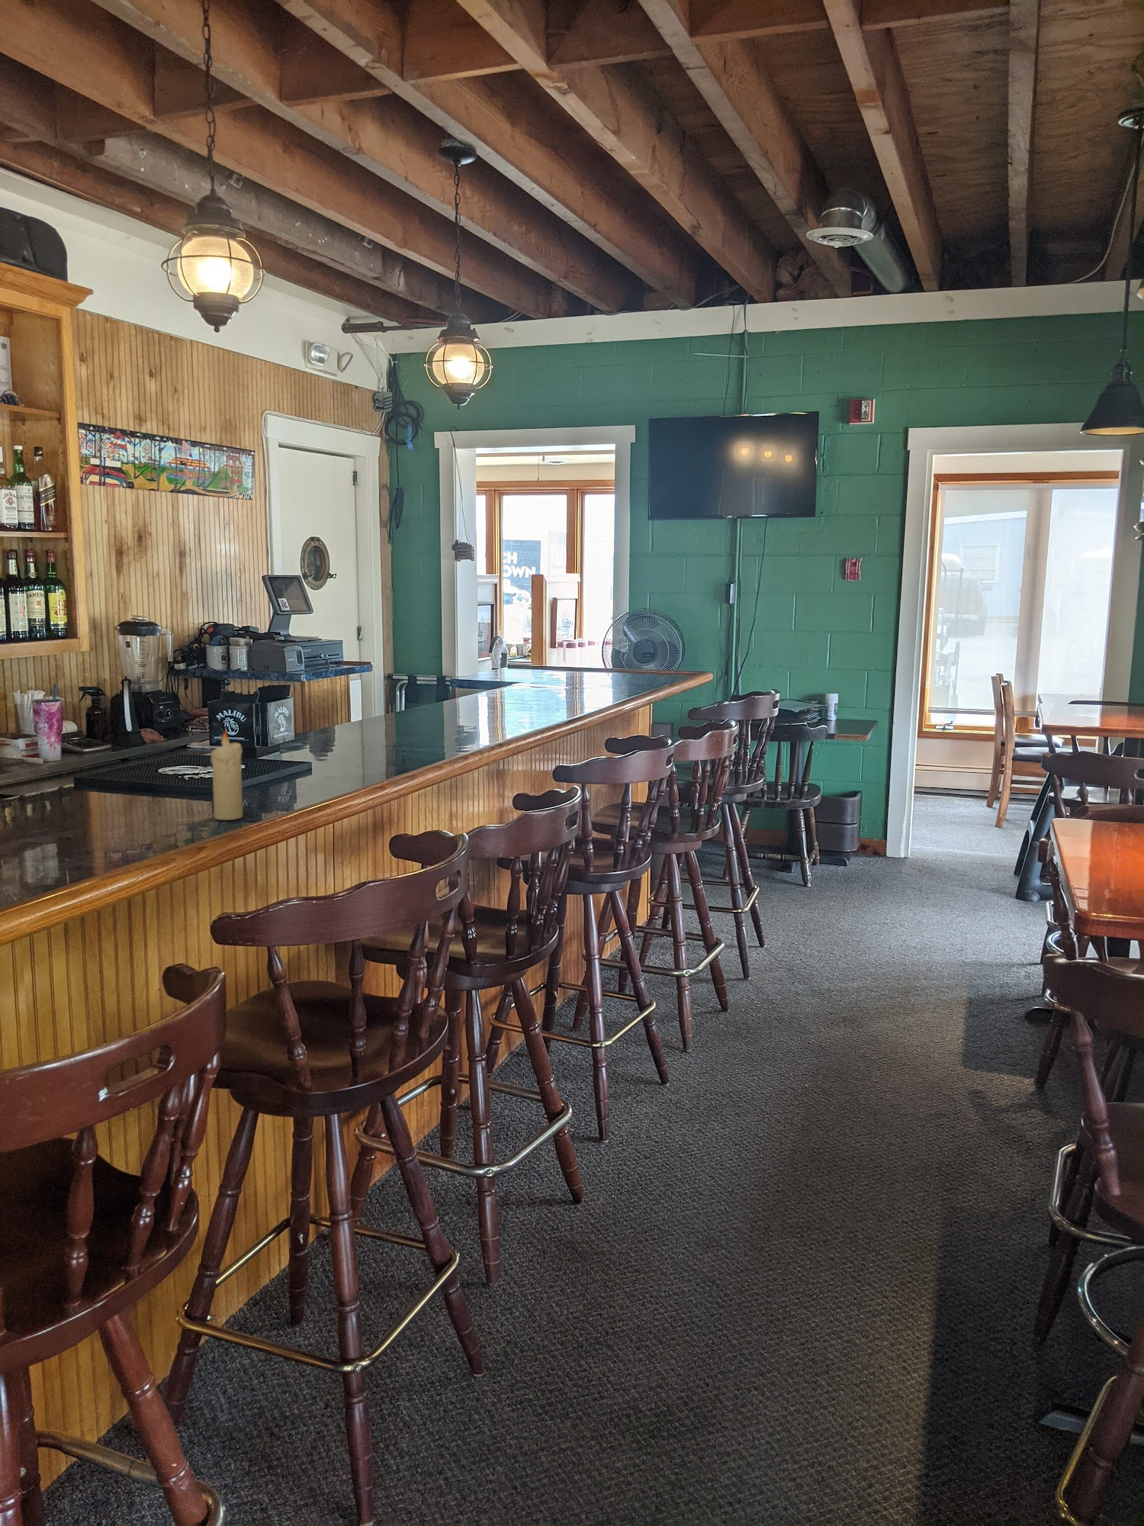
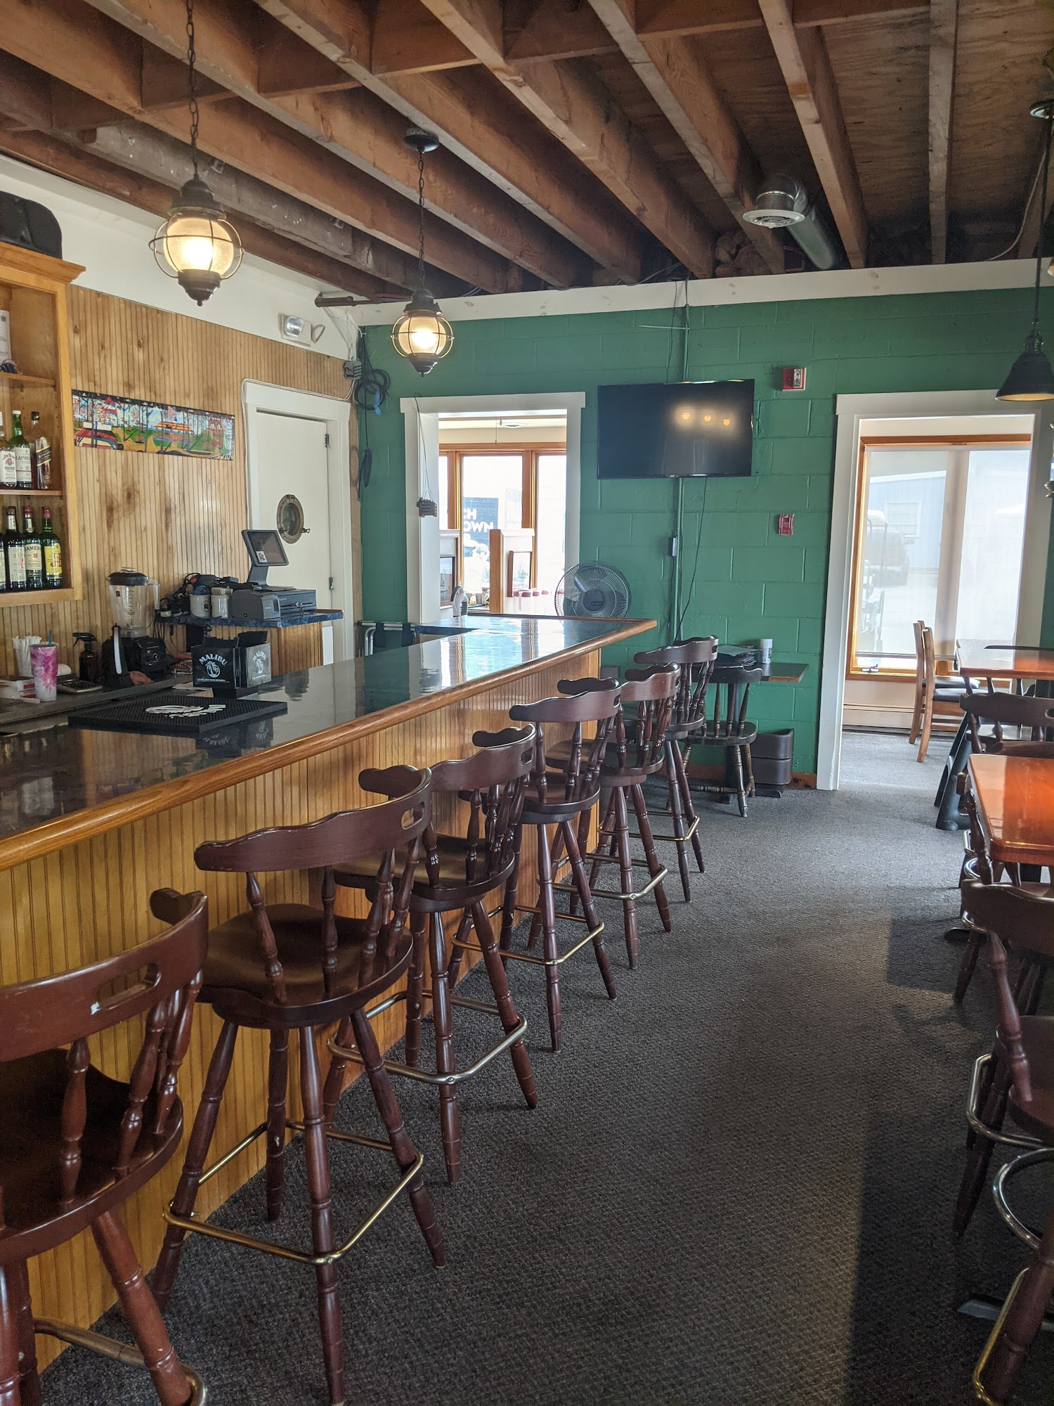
- candle [210,728,243,821]
